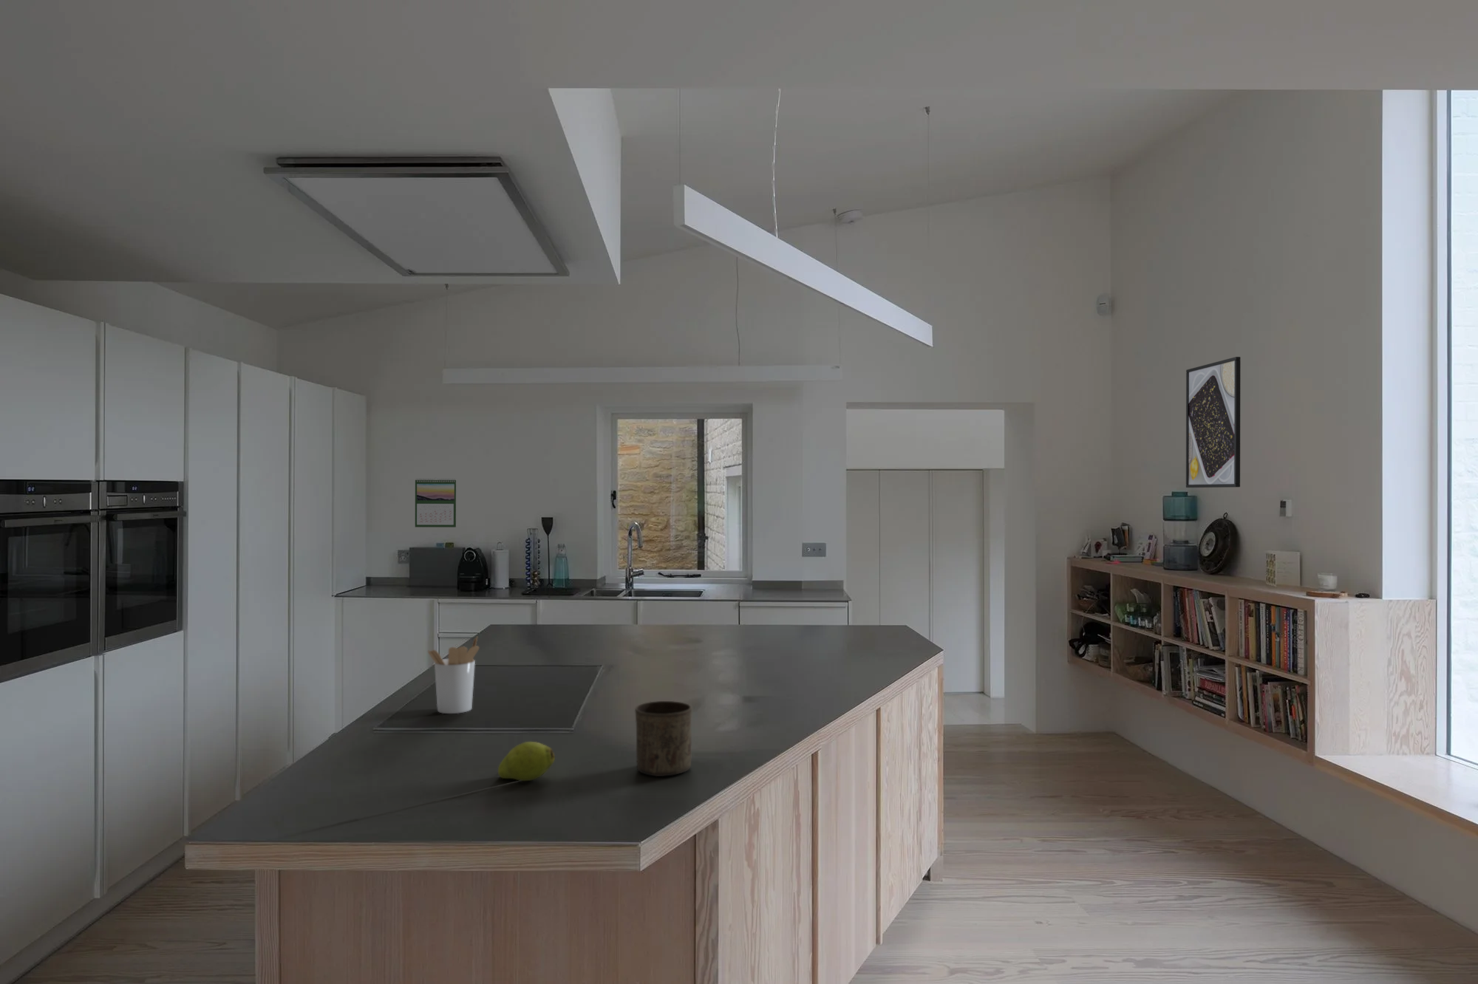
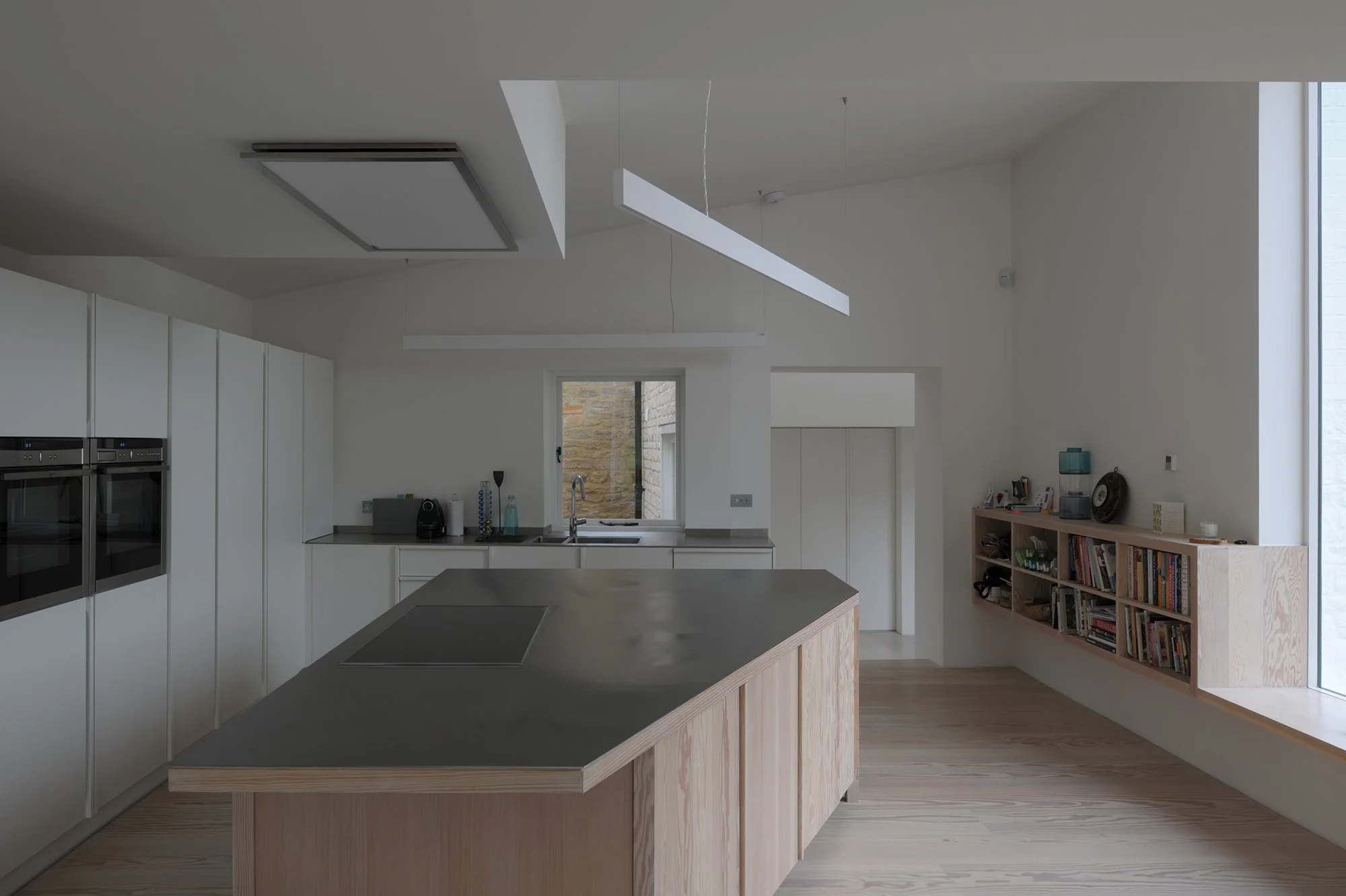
- calendar [415,478,458,528]
- cup [634,701,693,778]
- utensil holder [427,636,480,714]
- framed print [1185,356,1242,489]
- fruit [497,741,556,782]
